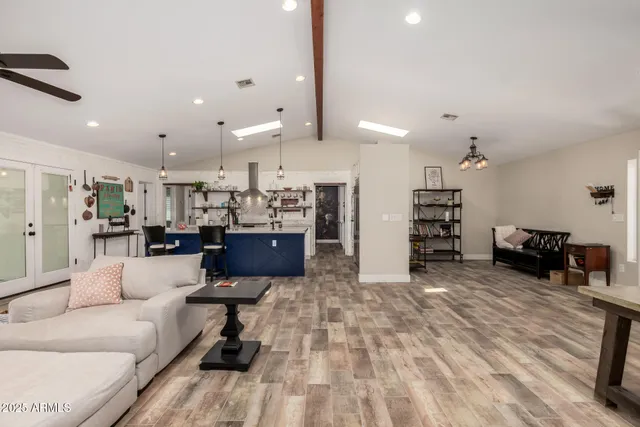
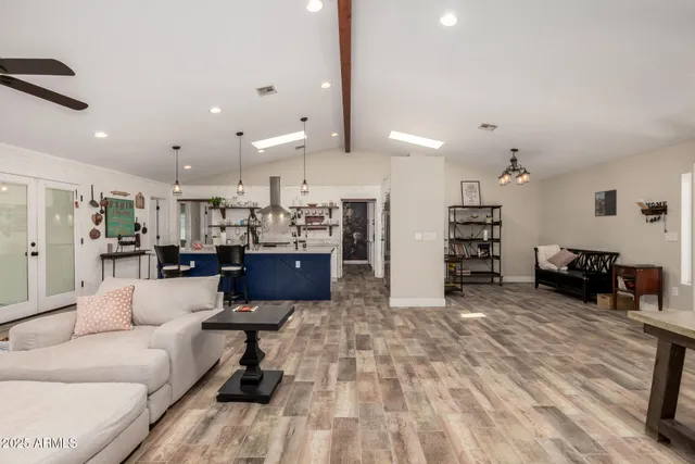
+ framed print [594,188,618,217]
